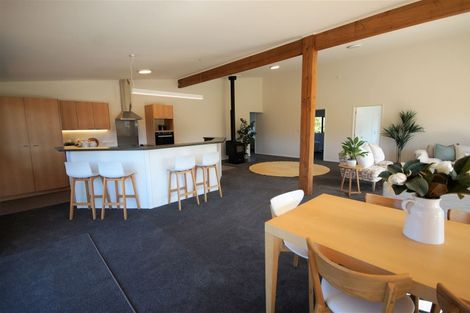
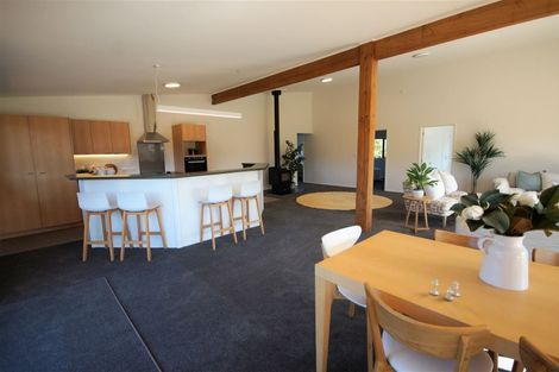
+ salt and pepper shaker set [429,278,460,302]
